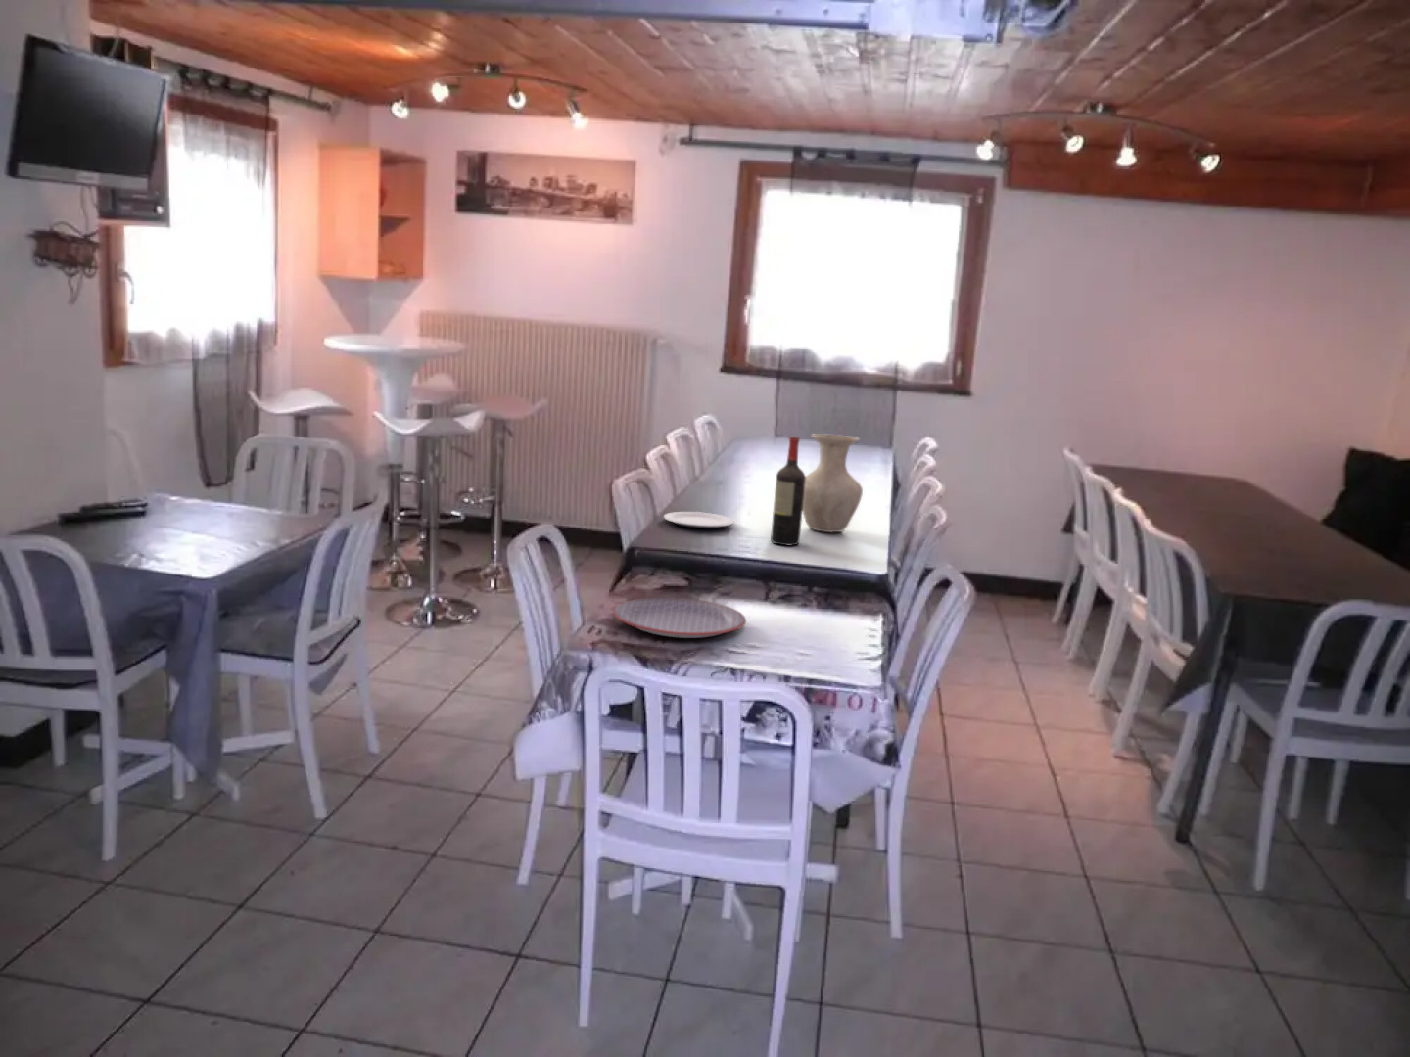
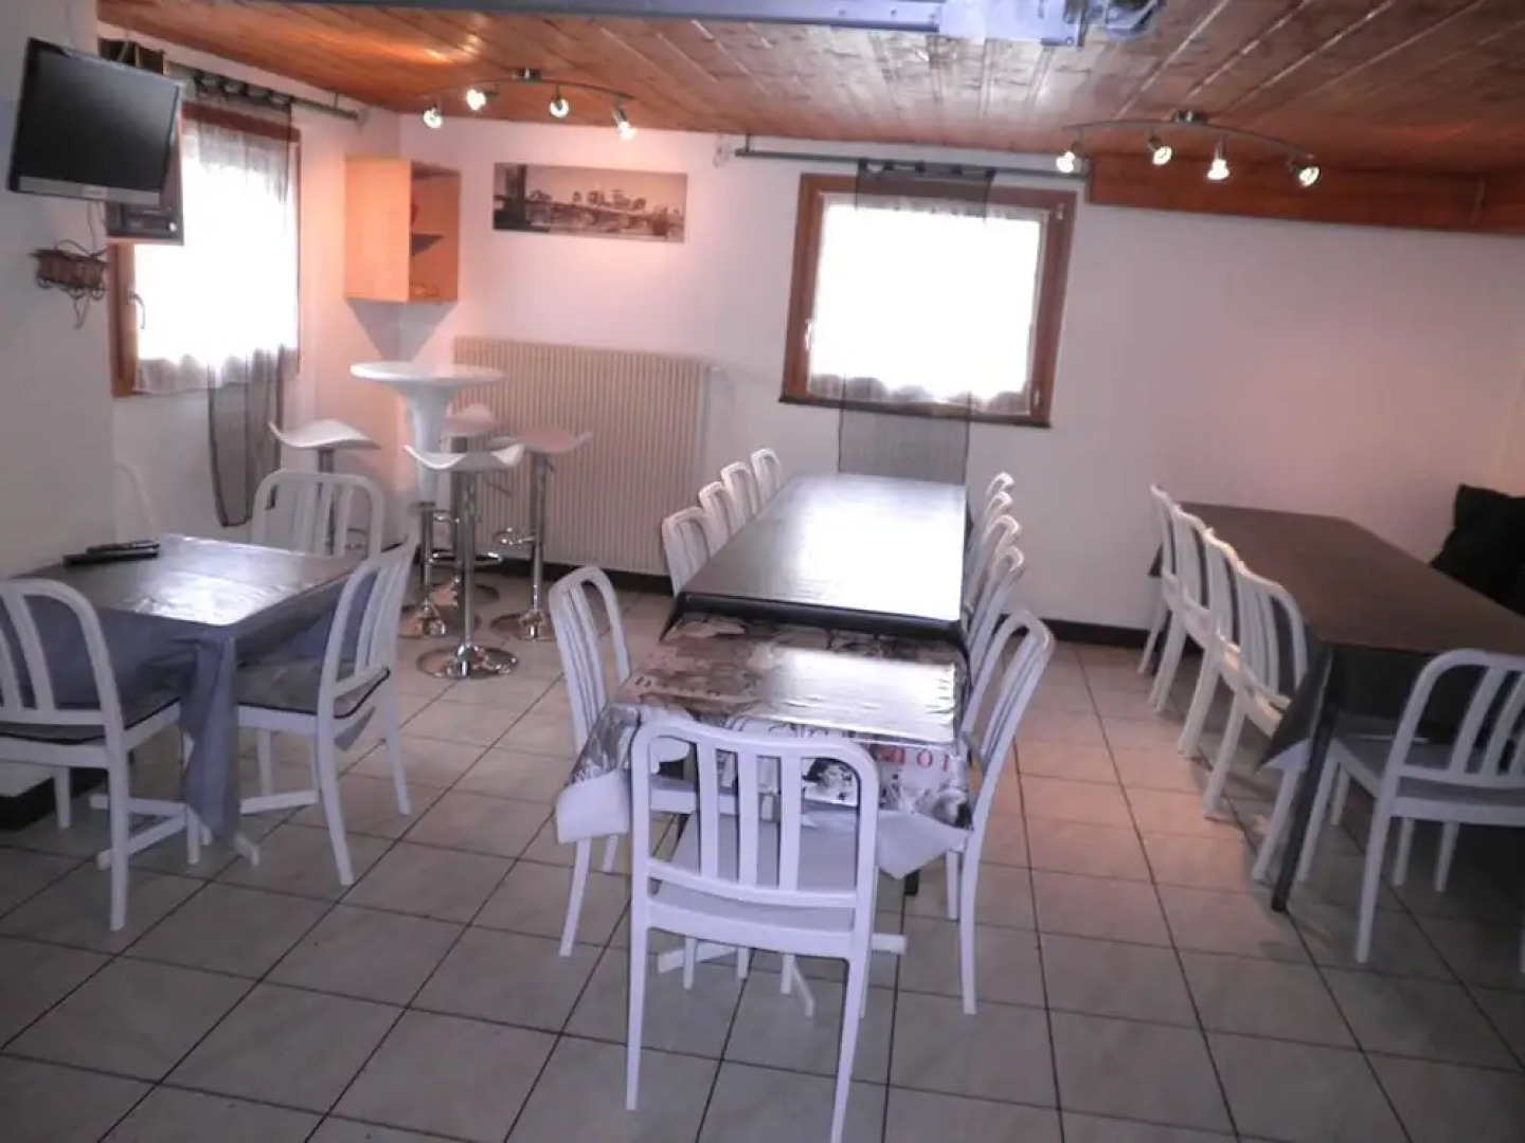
- wine bottle [769,435,806,547]
- plate [663,511,735,530]
- vase [802,433,864,533]
- plate [613,596,747,640]
